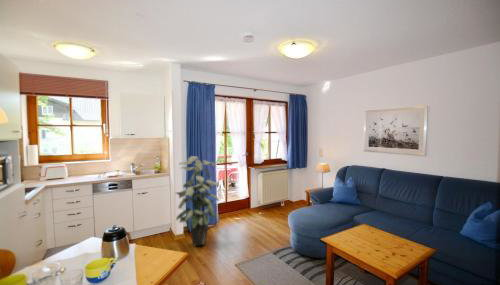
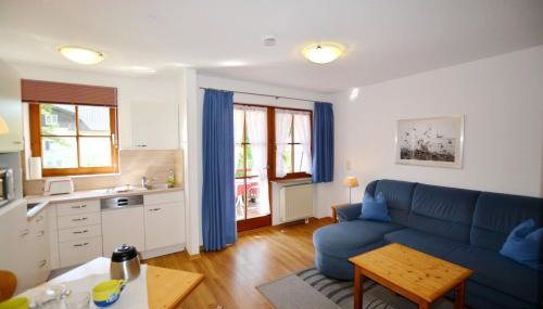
- indoor plant [175,155,220,247]
